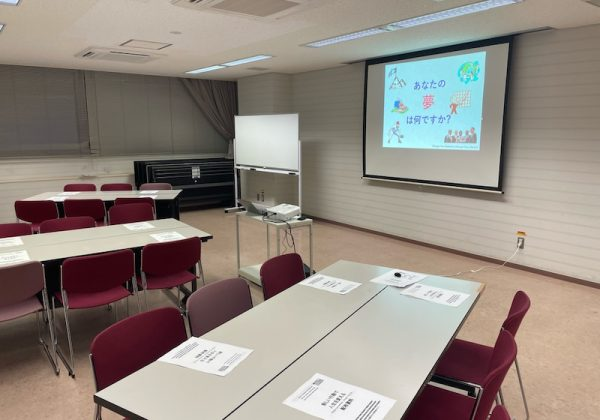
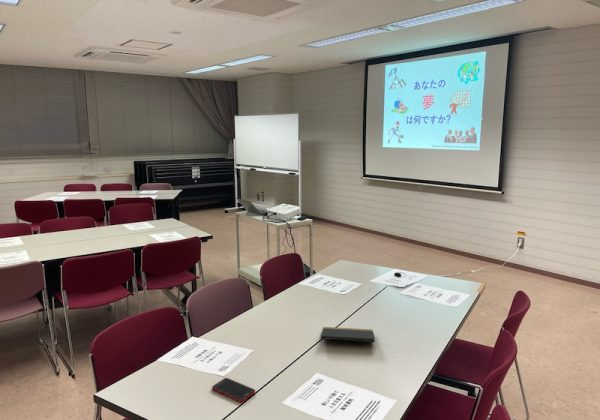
+ notepad [320,326,377,349]
+ cell phone [211,377,256,403]
